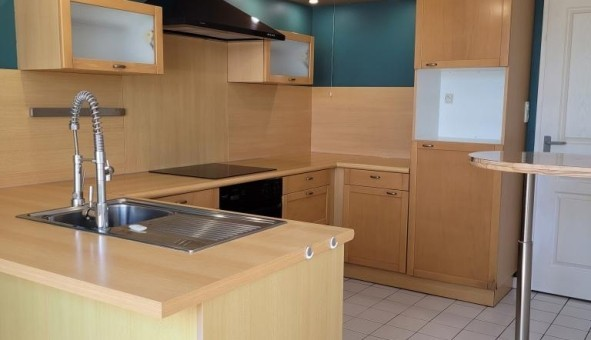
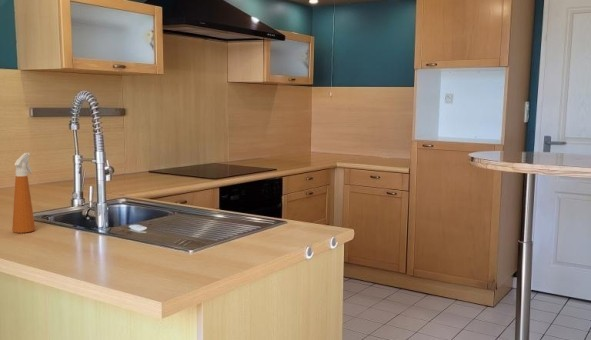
+ spray bottle [11,152,36,234]
